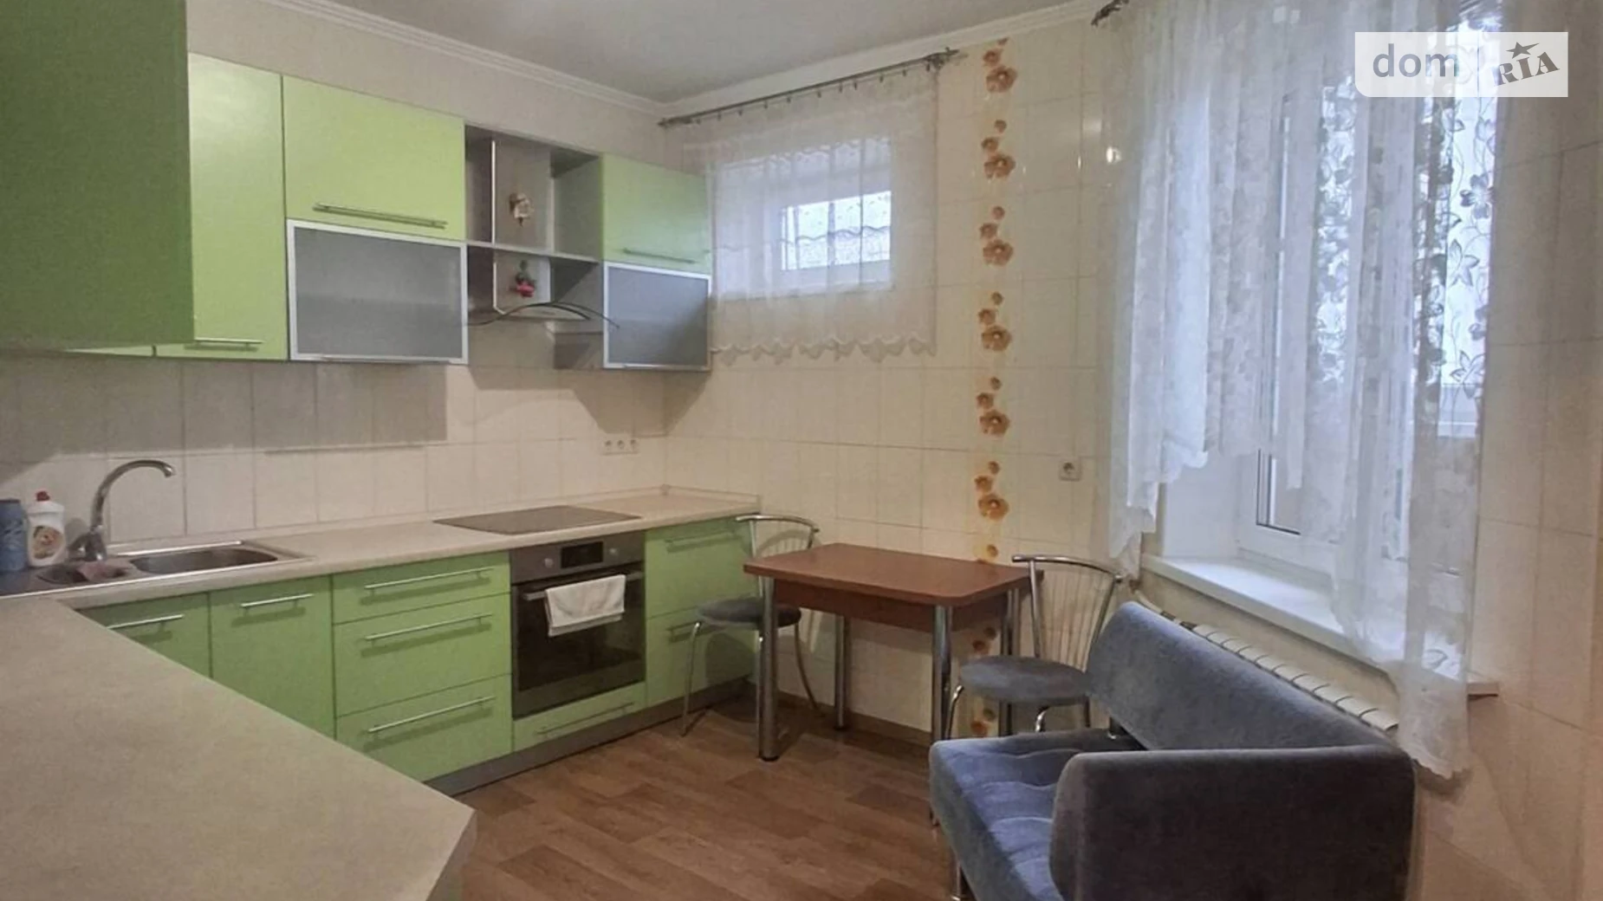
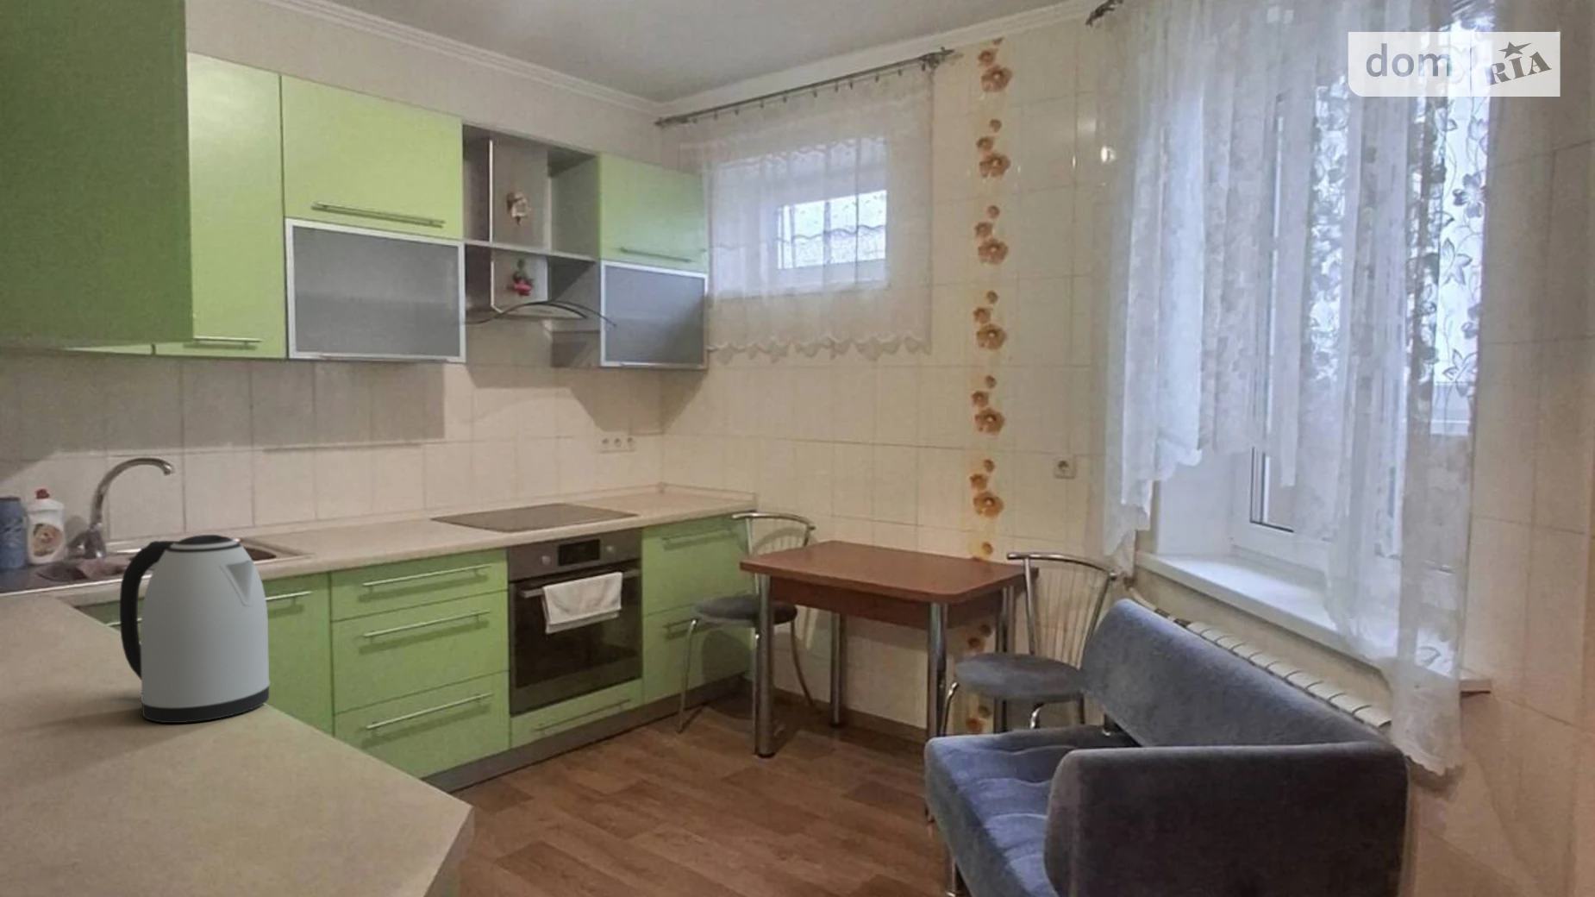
+ kettle [119,533,271,724]
